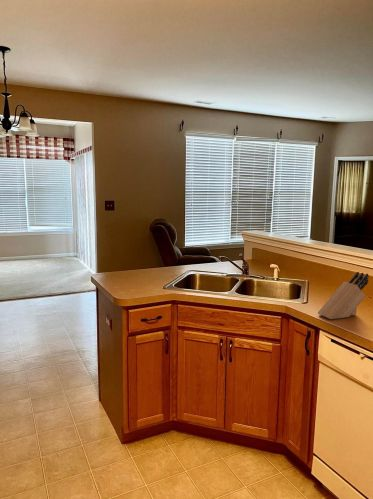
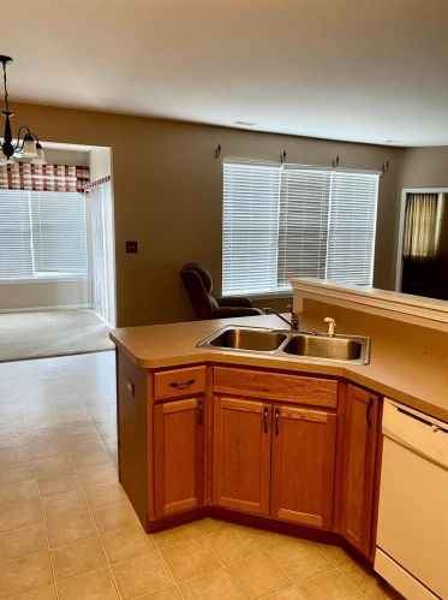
- knife block [317,271,369,320]
